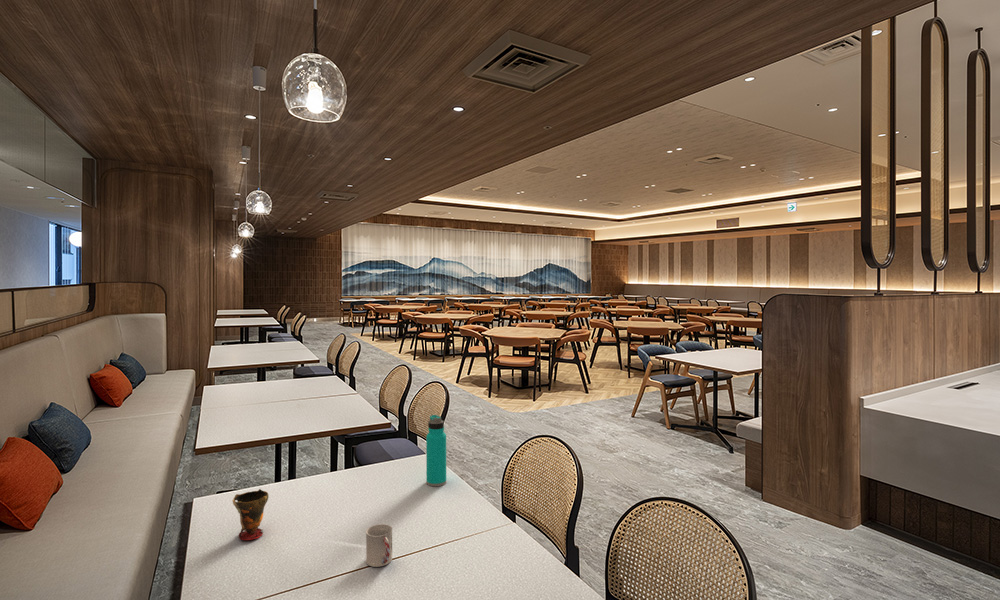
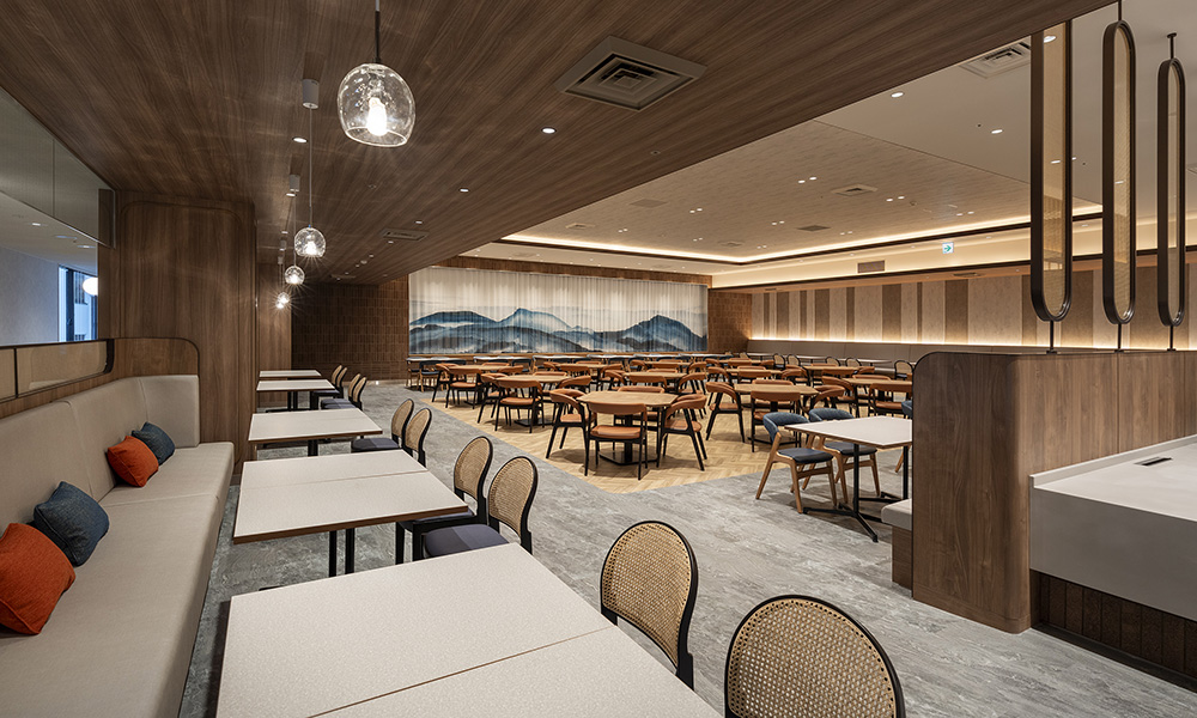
- water bottle [425,414,447,487]
- cup [231,488,270,541]
- cup [365,523,393,568]
